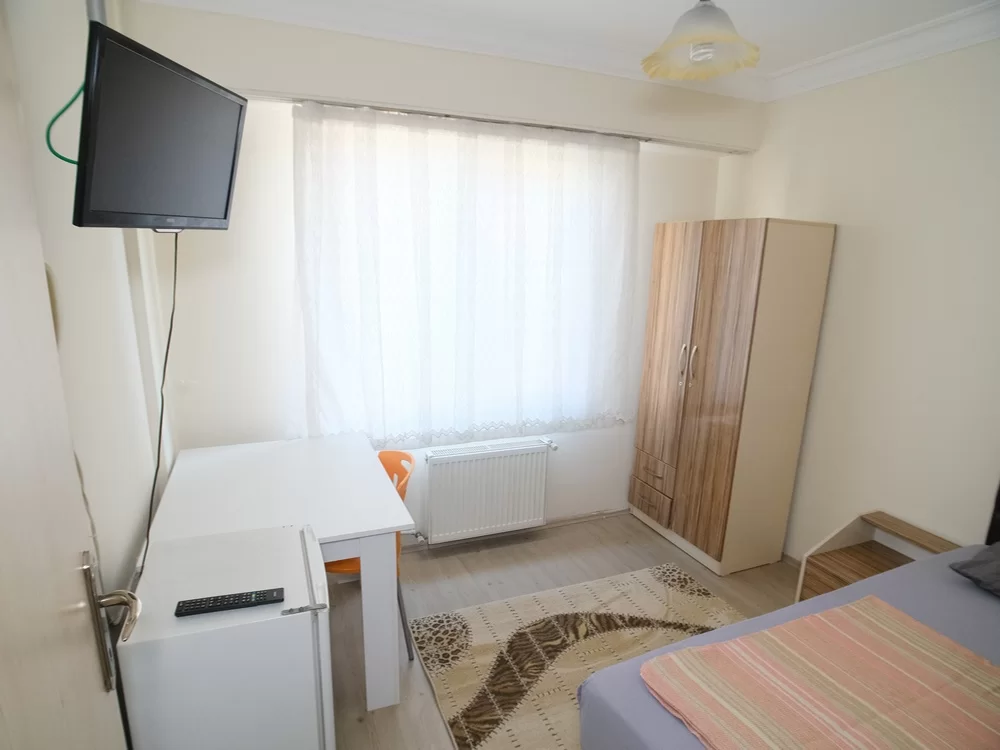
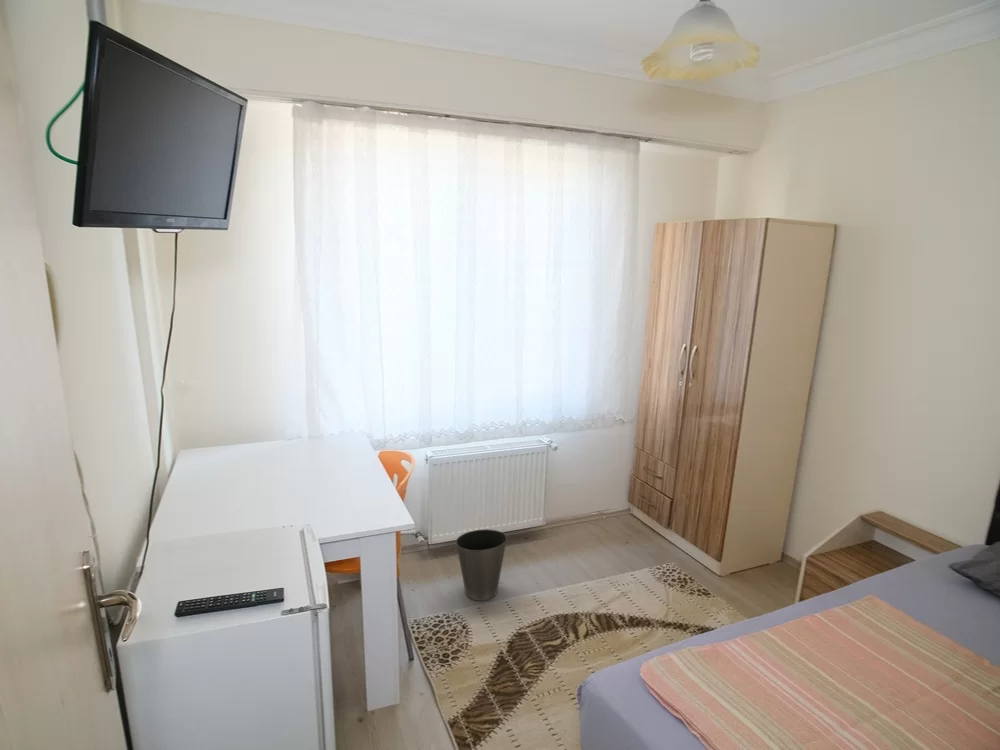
+ waste basket [455,528,508,602]
